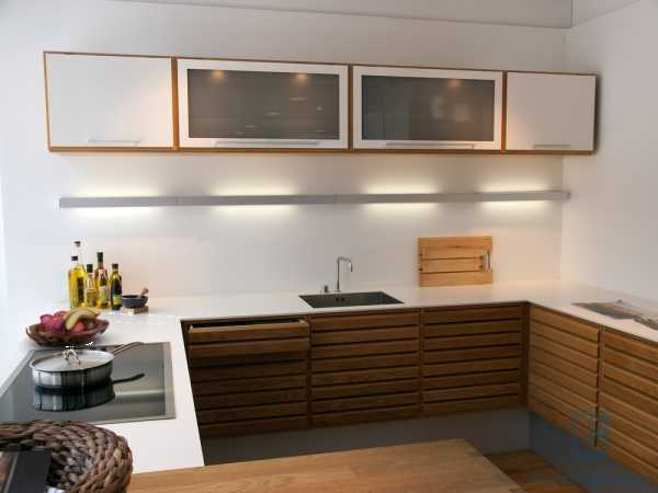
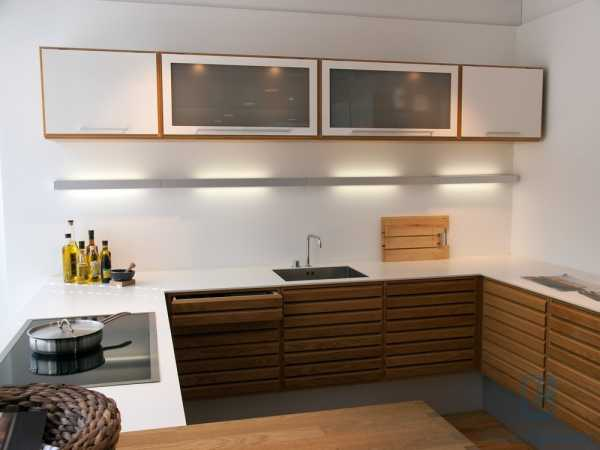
- fruit basket [24,306,111,347]
